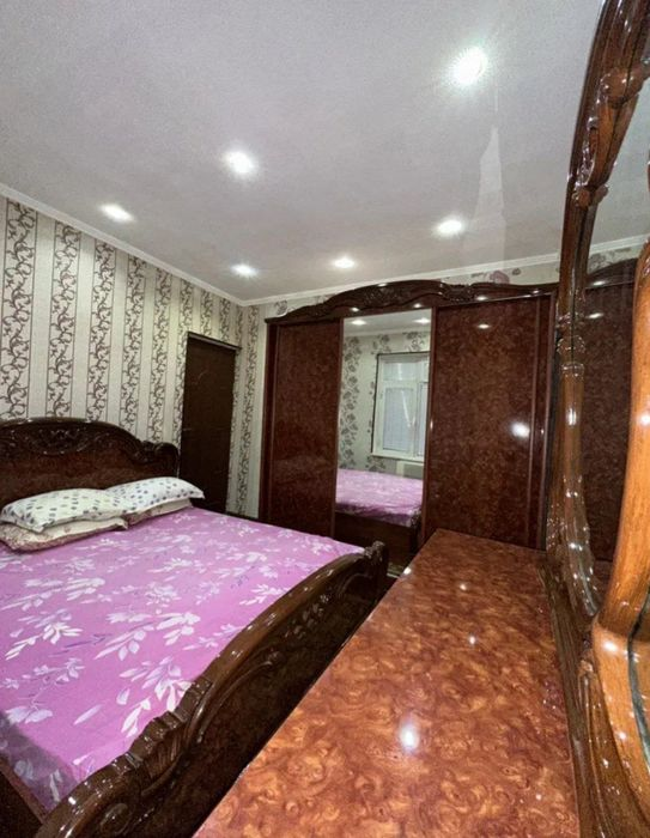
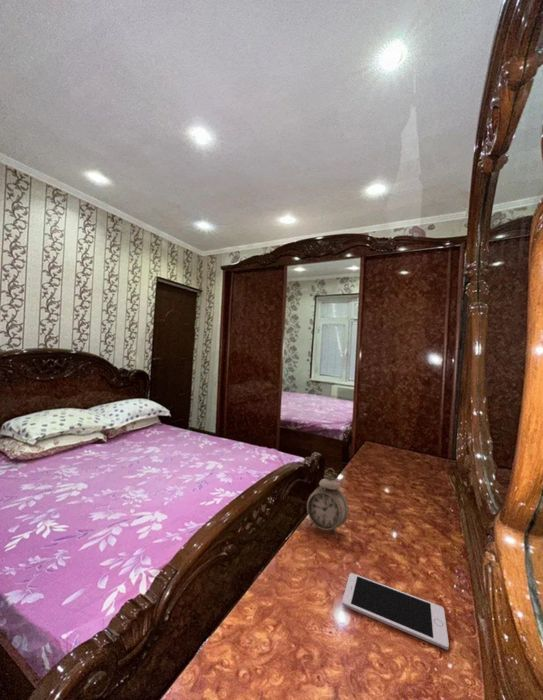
+ cell phone [341,572,450,651]
+ alarm clock [306,467,350,540]
